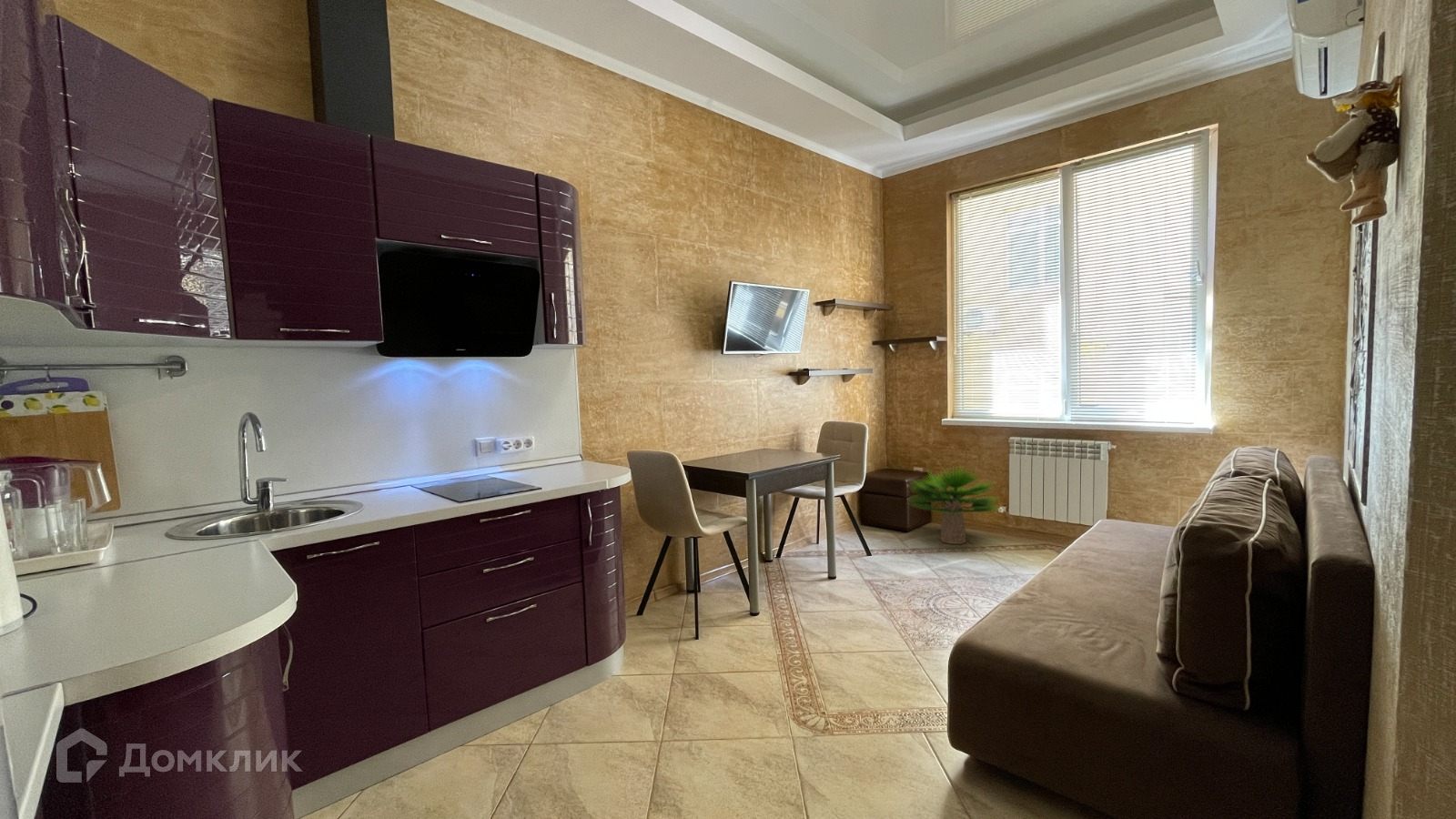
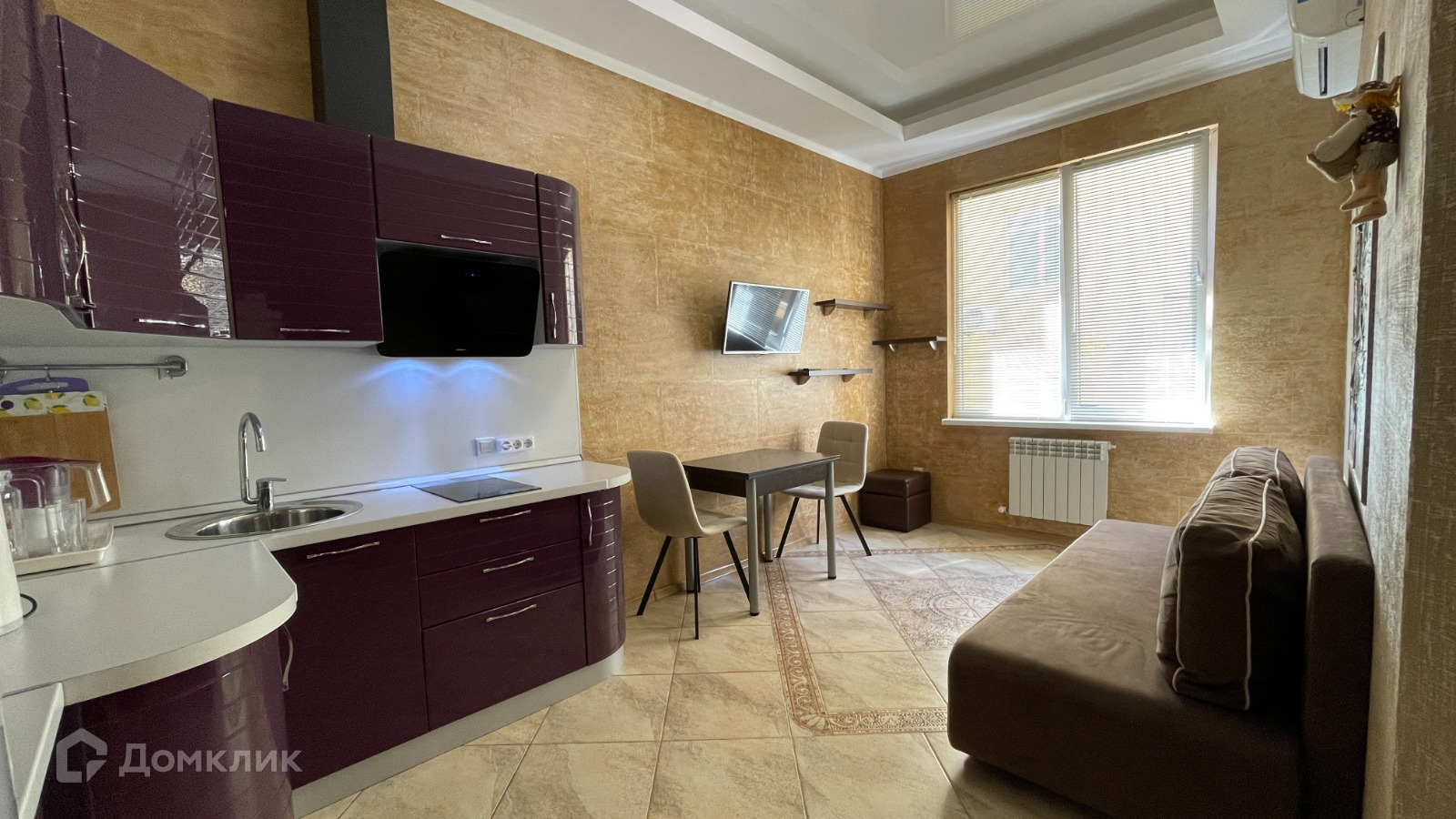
- potted plant [905,464,1001,545]
